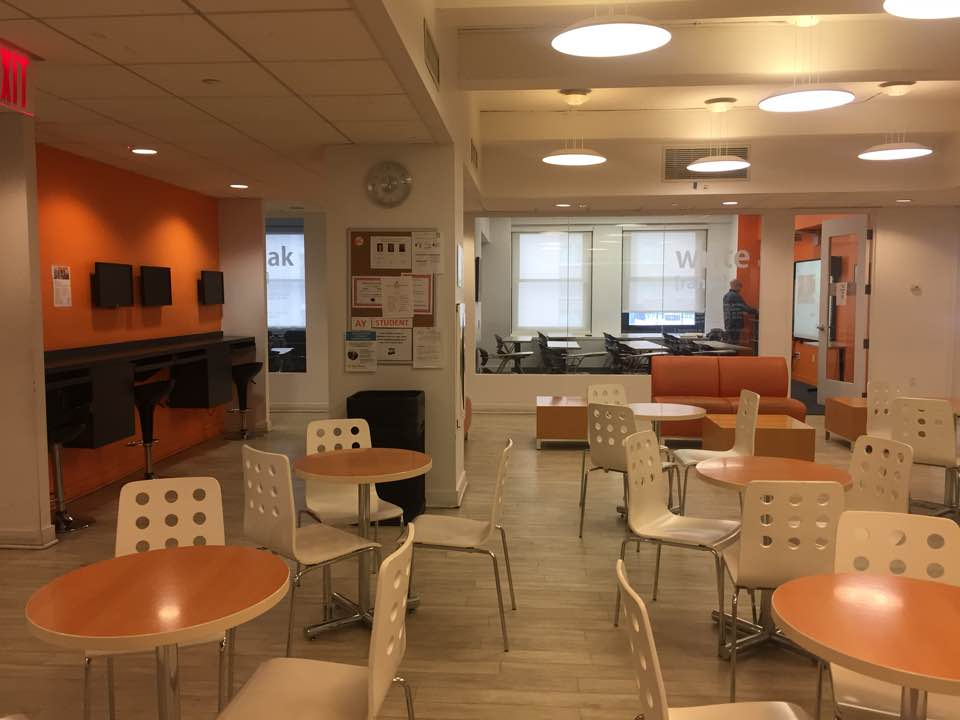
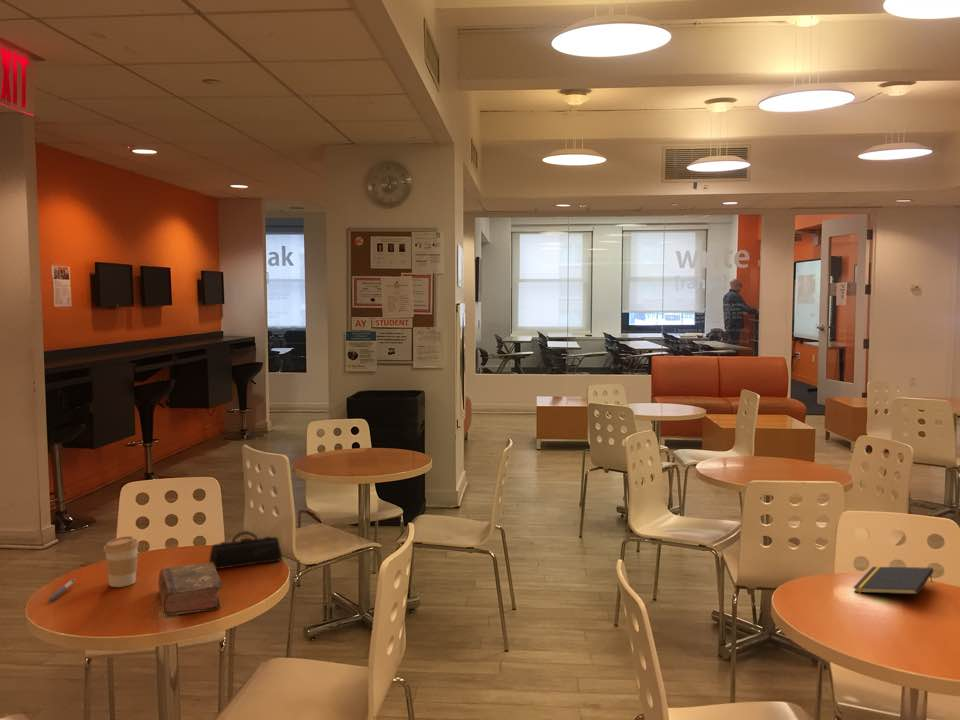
+ coffee cup [103,535,140,588]
+ notepad [852,566,934,595]
+ book [157,562,223,616]
+ pencil case [208,530,284,570]
+ pen [48,578,76,602]
